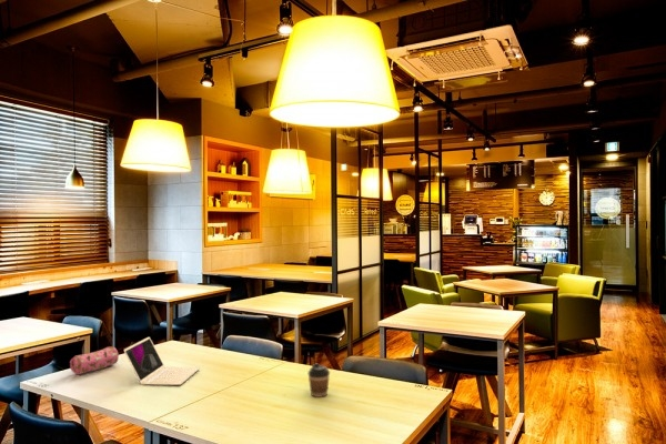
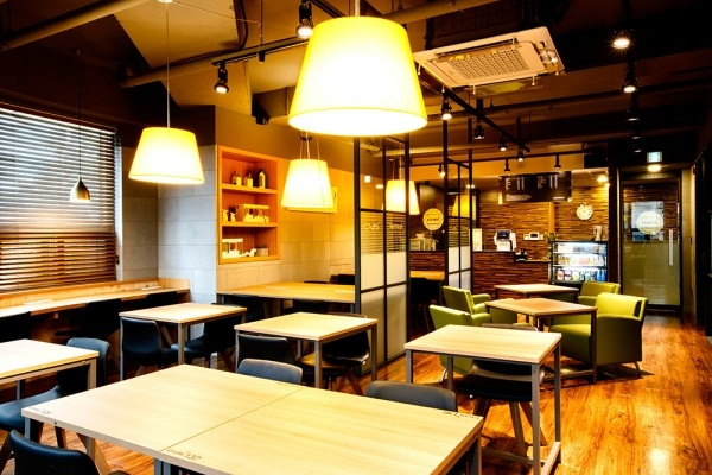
- pencil case [69,345,120,375]
- laptop [123,336,201,386]
- coffee cup [306,363,331,398]
